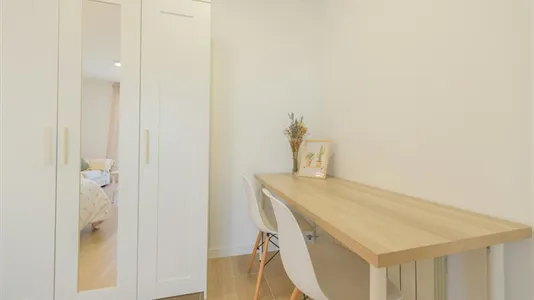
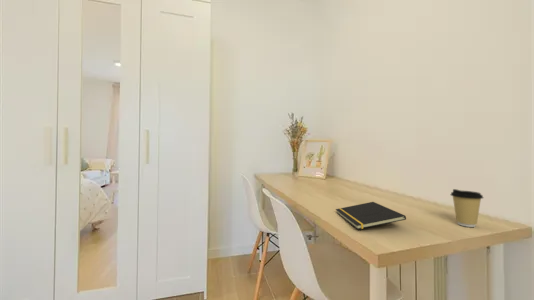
+ notepad [335,201,407,230]
+ coffee cup [450,188,484,228]
